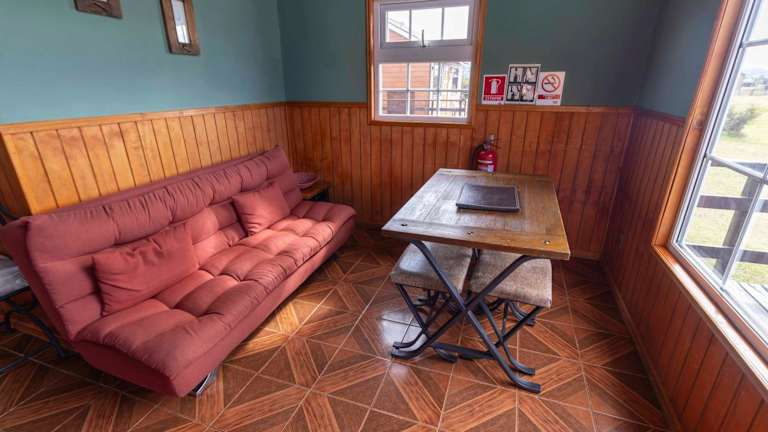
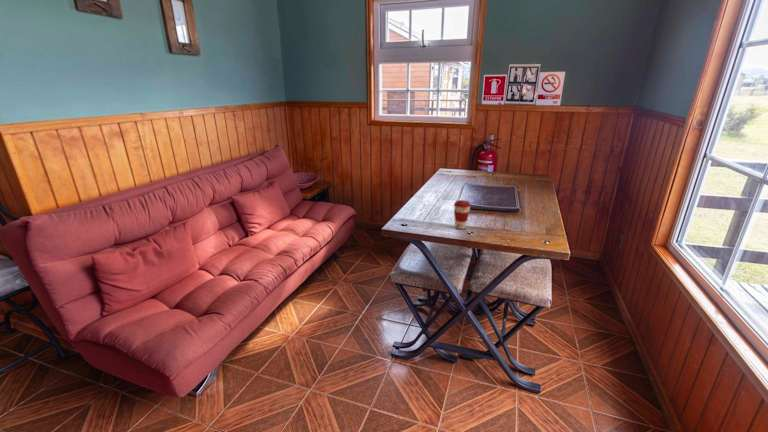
+ coffee cup [453,199,472,230]
